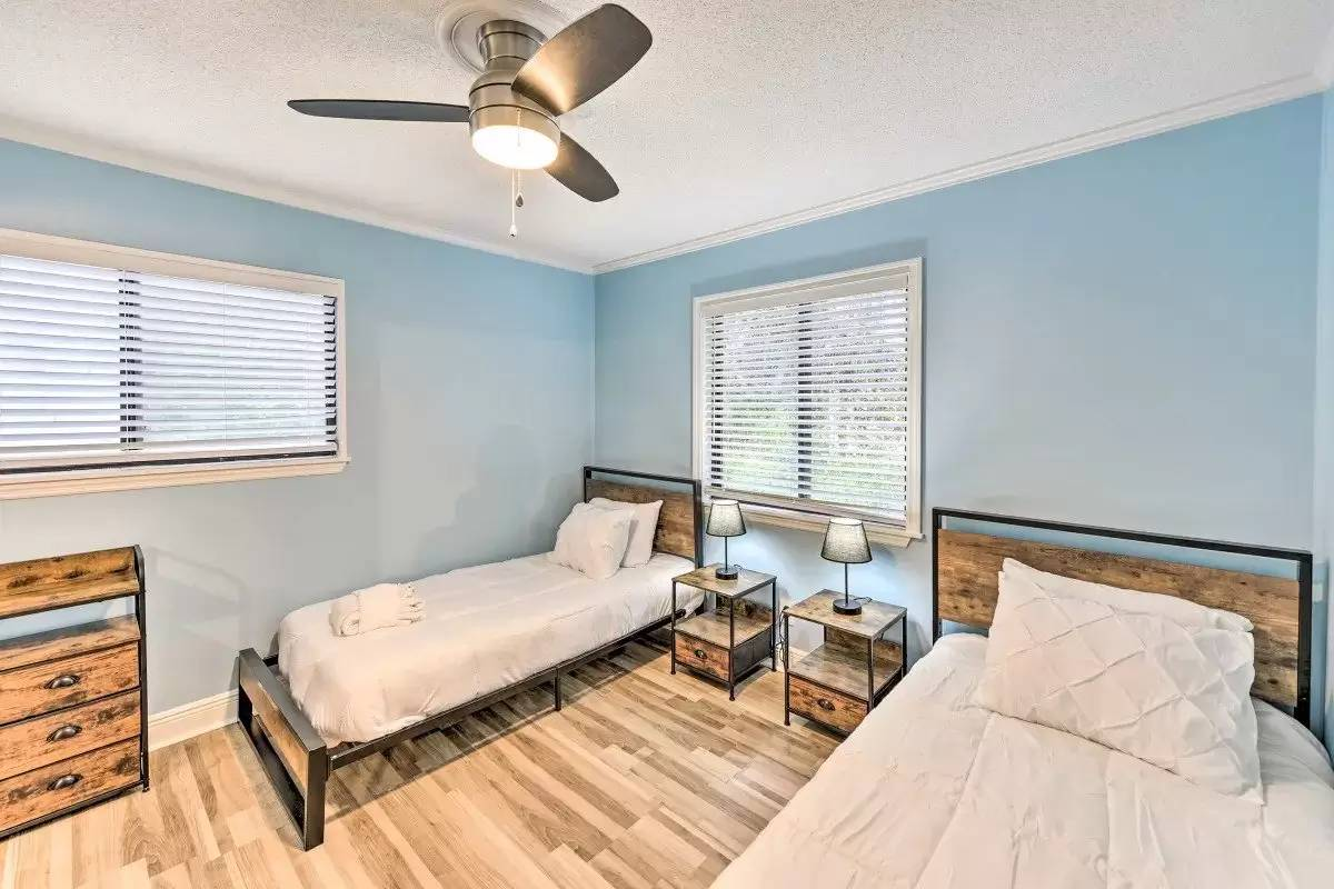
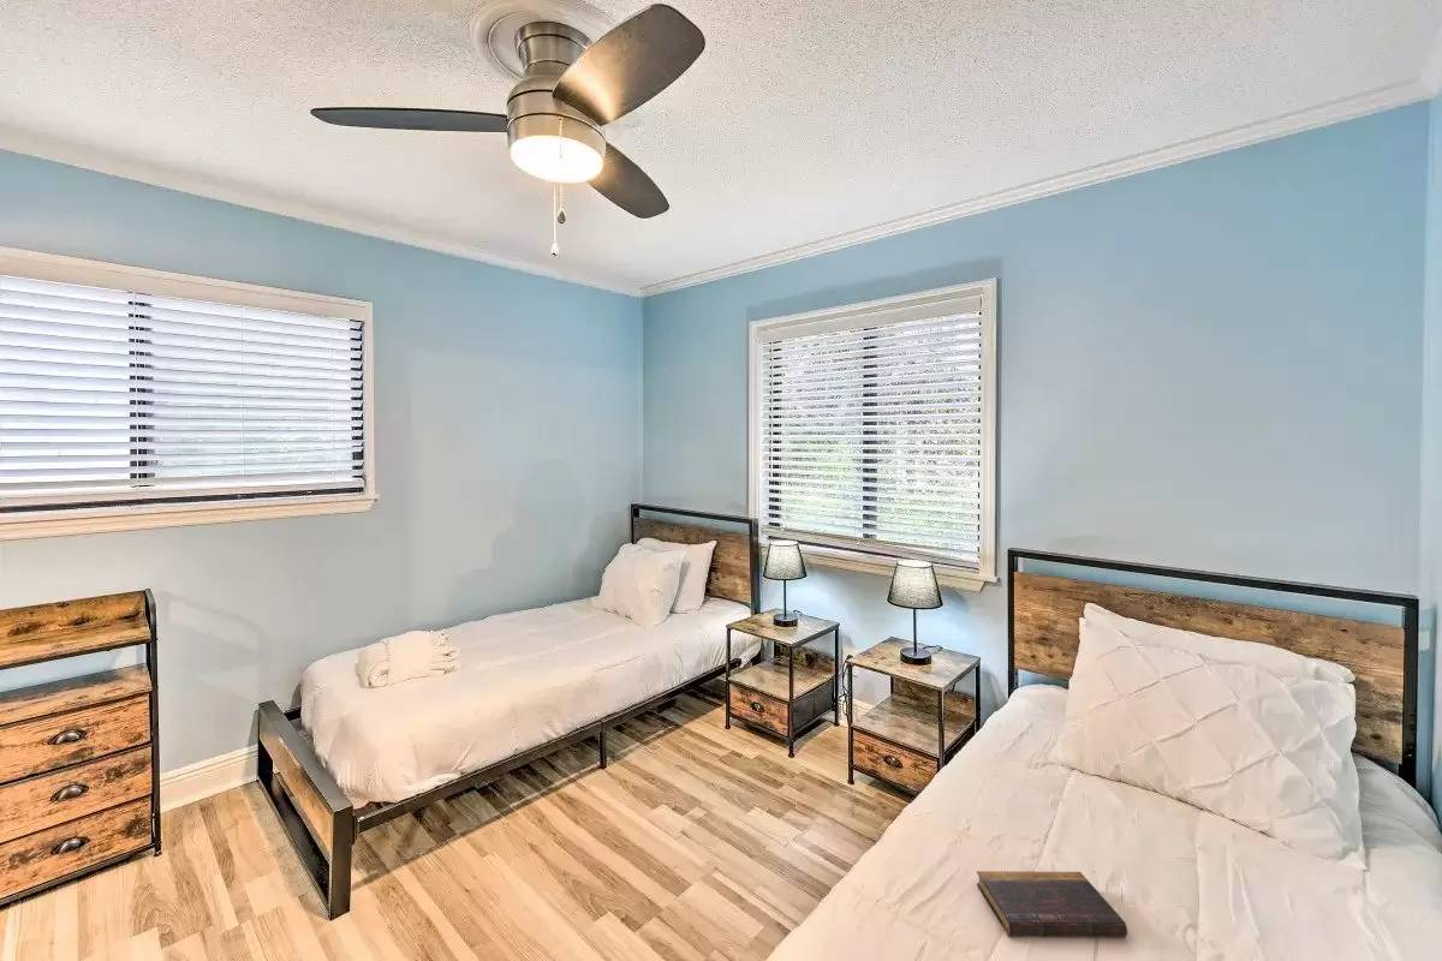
+ book [976,870,1128,939]
